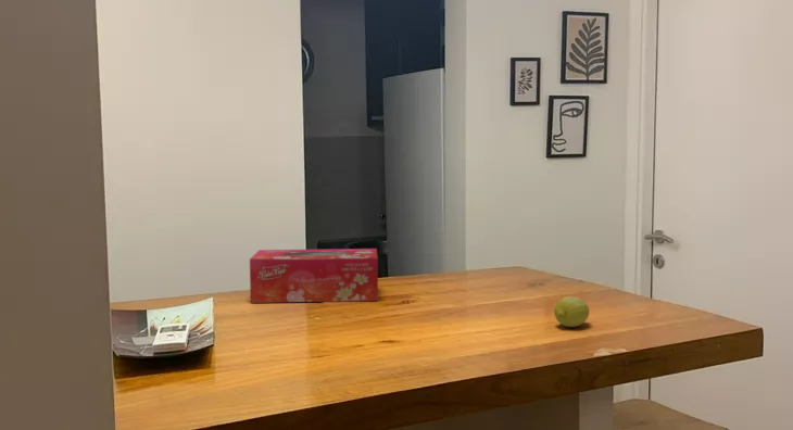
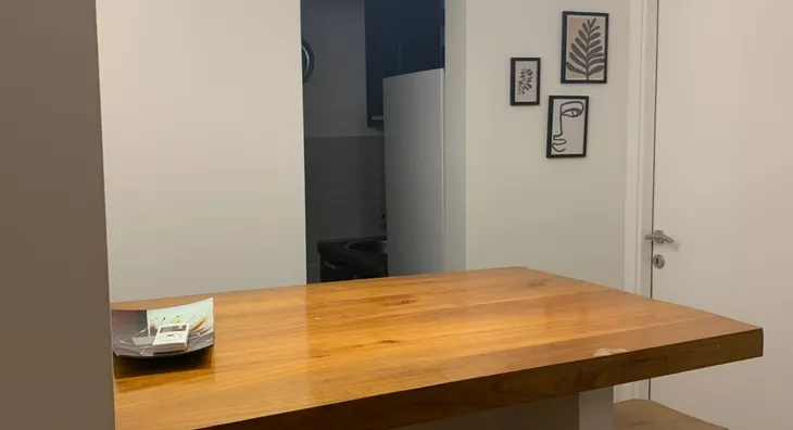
- tissue box [249,248,379,304]
- fruit [553,295,590,328]
